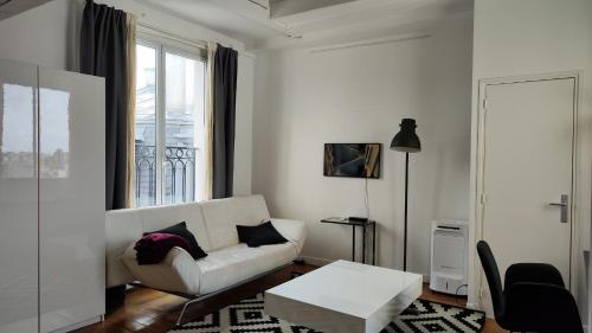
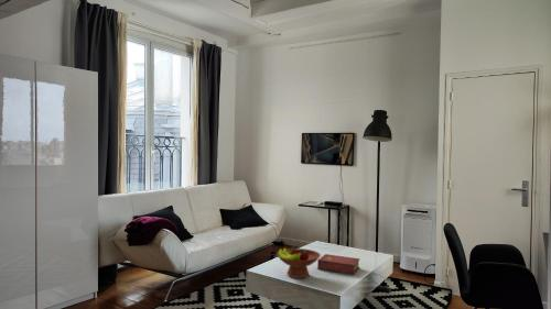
+ fruit bowl [276,246,322,279]
+ book [316,253,360,276]
